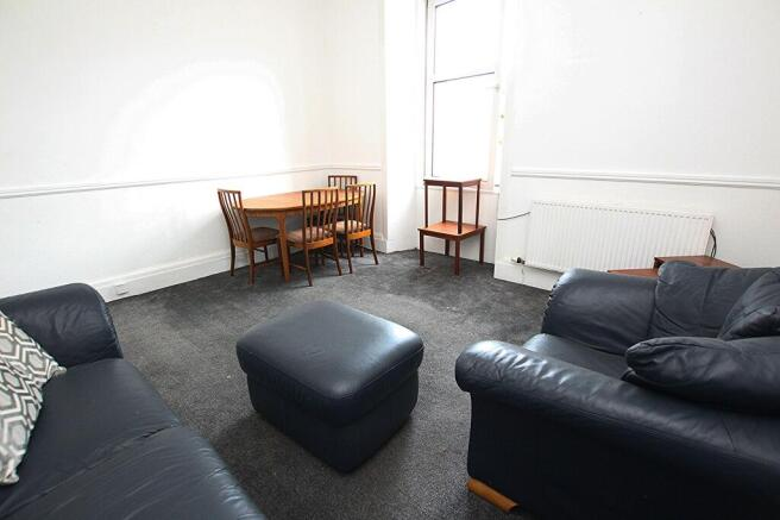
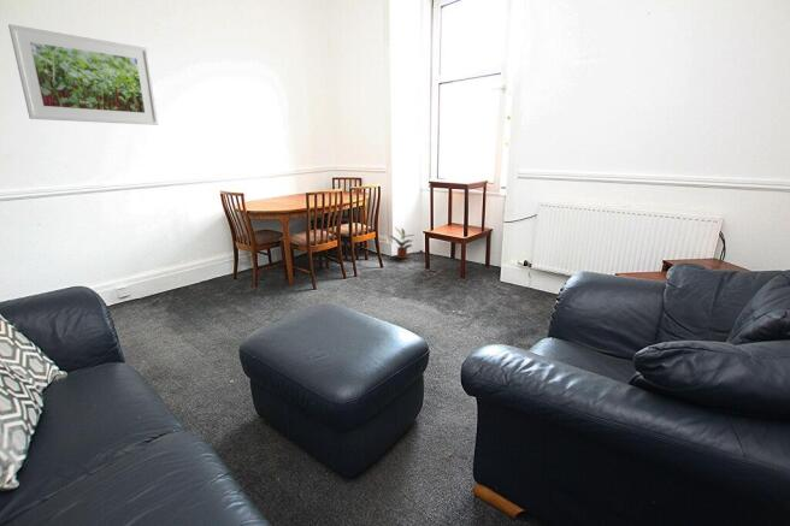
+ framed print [7,23,160,126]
+ potted plant [389,225,415,260]
